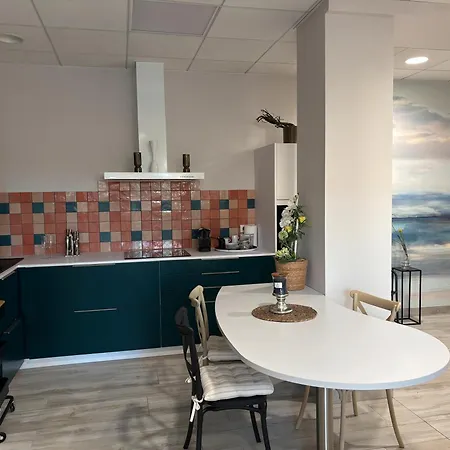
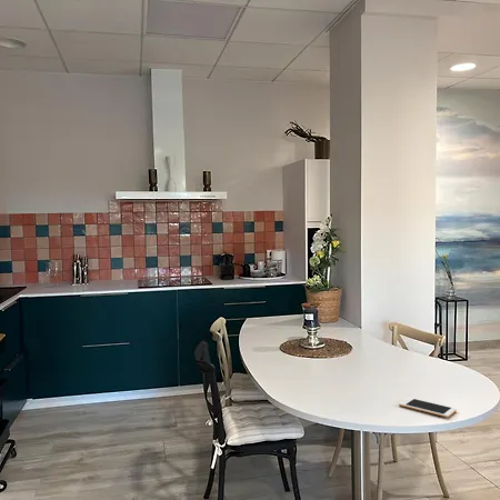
+ cell phone [398,397,458,418]
